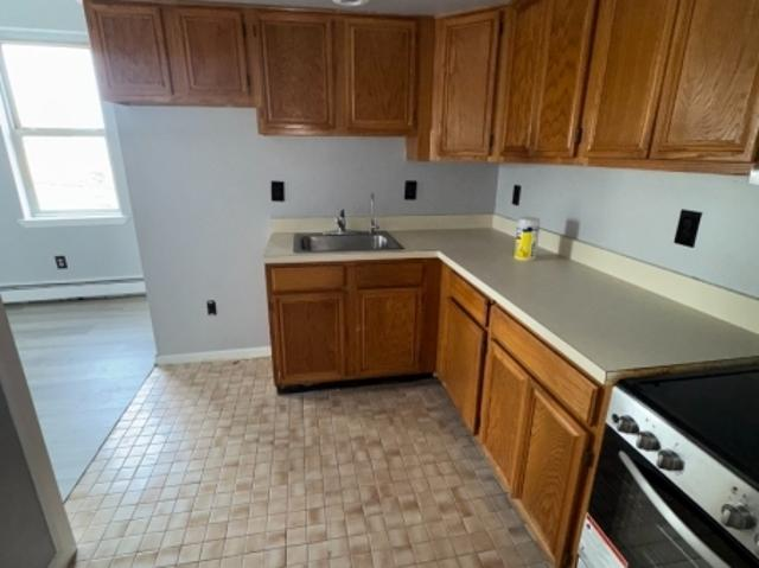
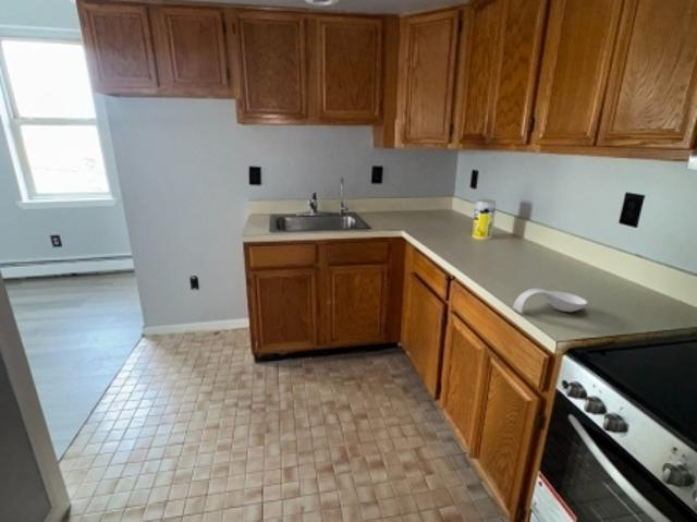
+ spoon rest [512,288,588,315]
